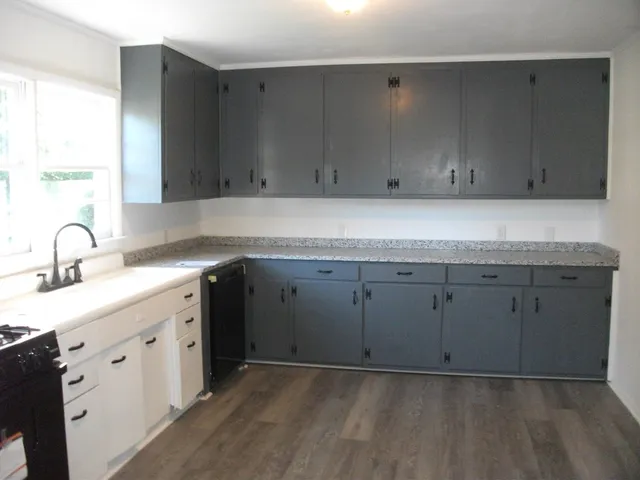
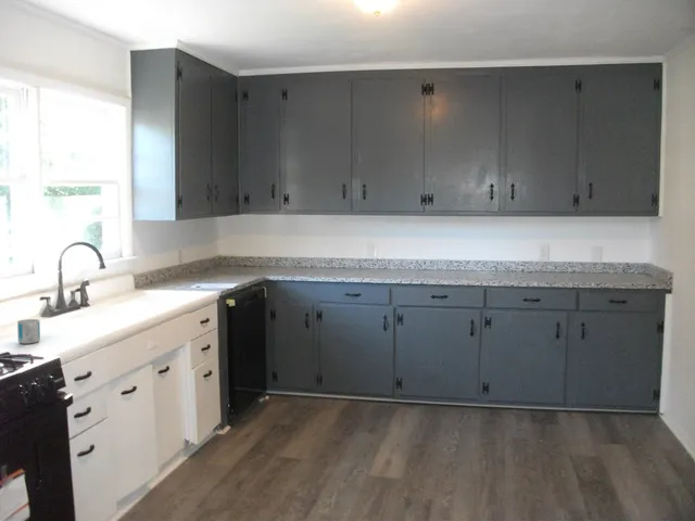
+ mug [16,318,41,345]
